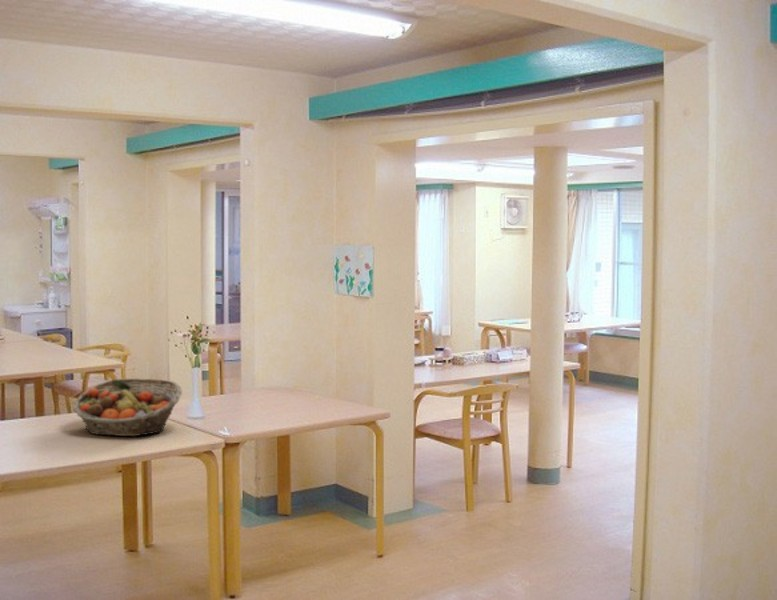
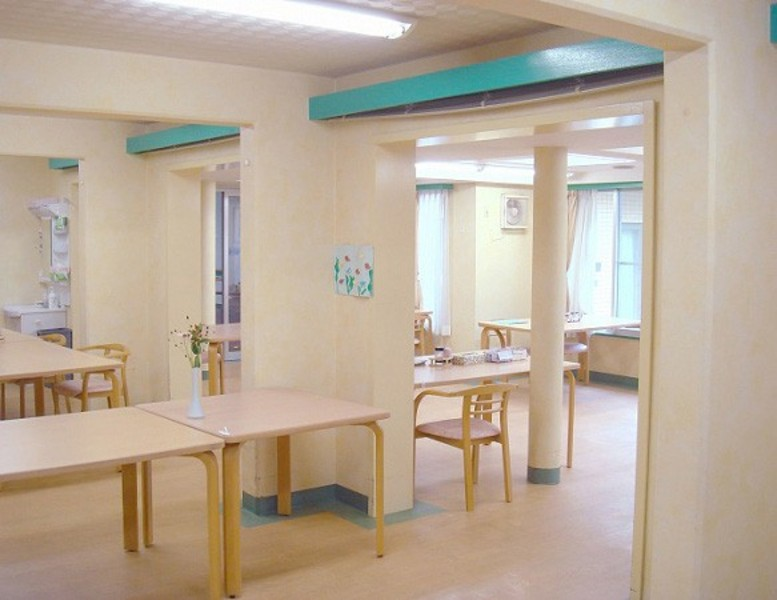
- fruit basket [72,377,183,437]
